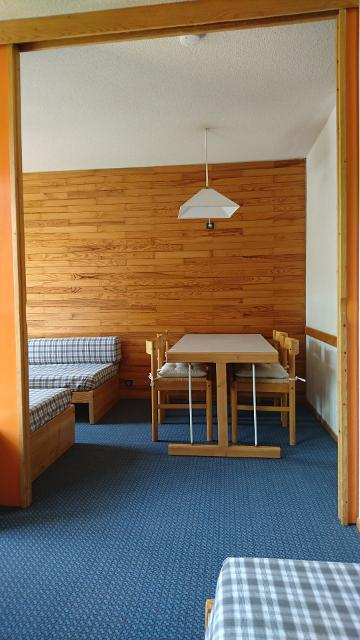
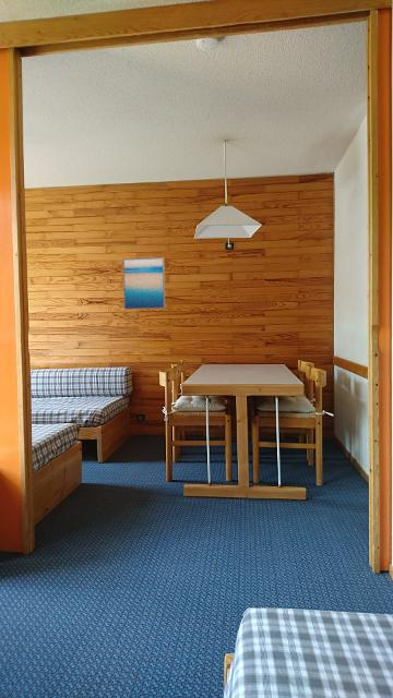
+ wall art [122,256,166,311]
